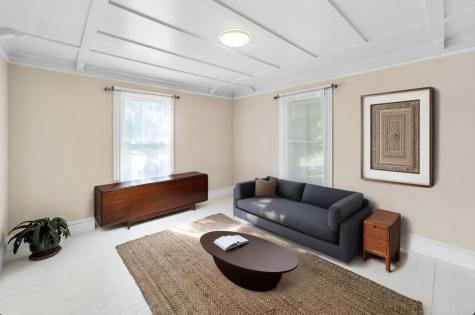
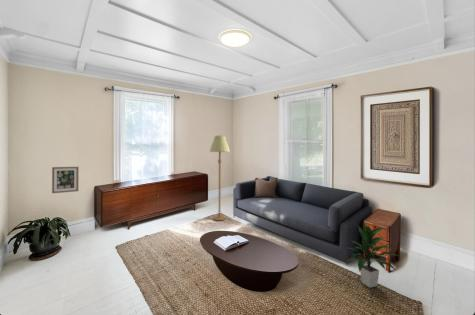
+ indoor plant [347,223,399,289]
+ wall art [51,166,80,194]
+ floor lamp [209,135,231,221]
